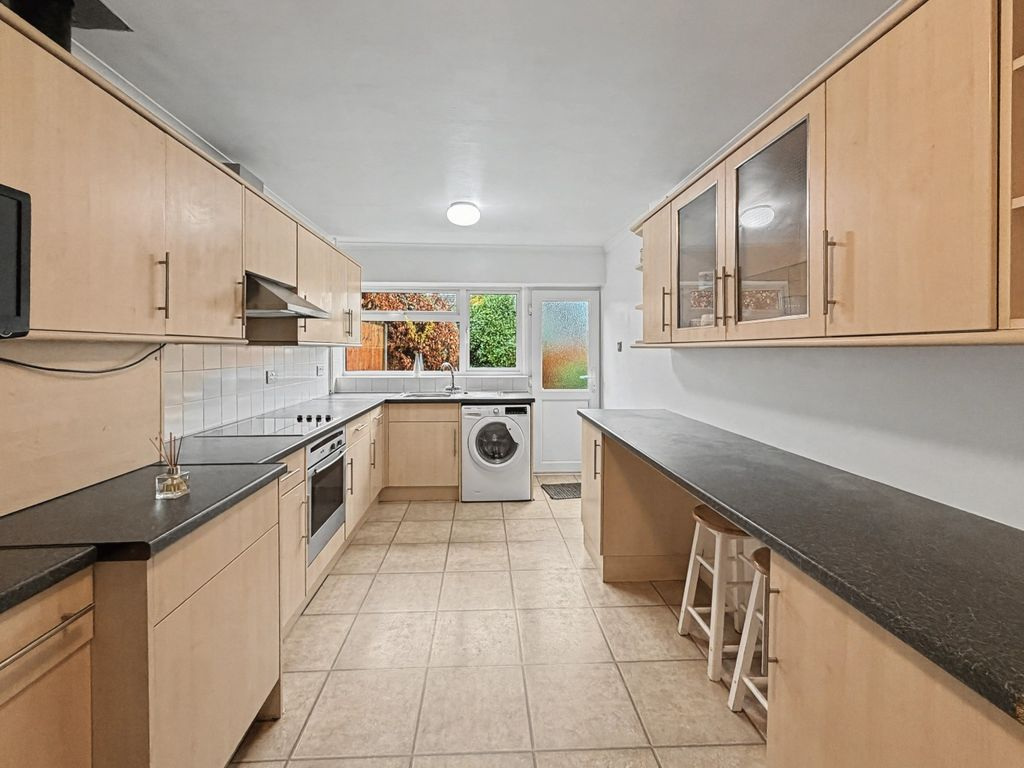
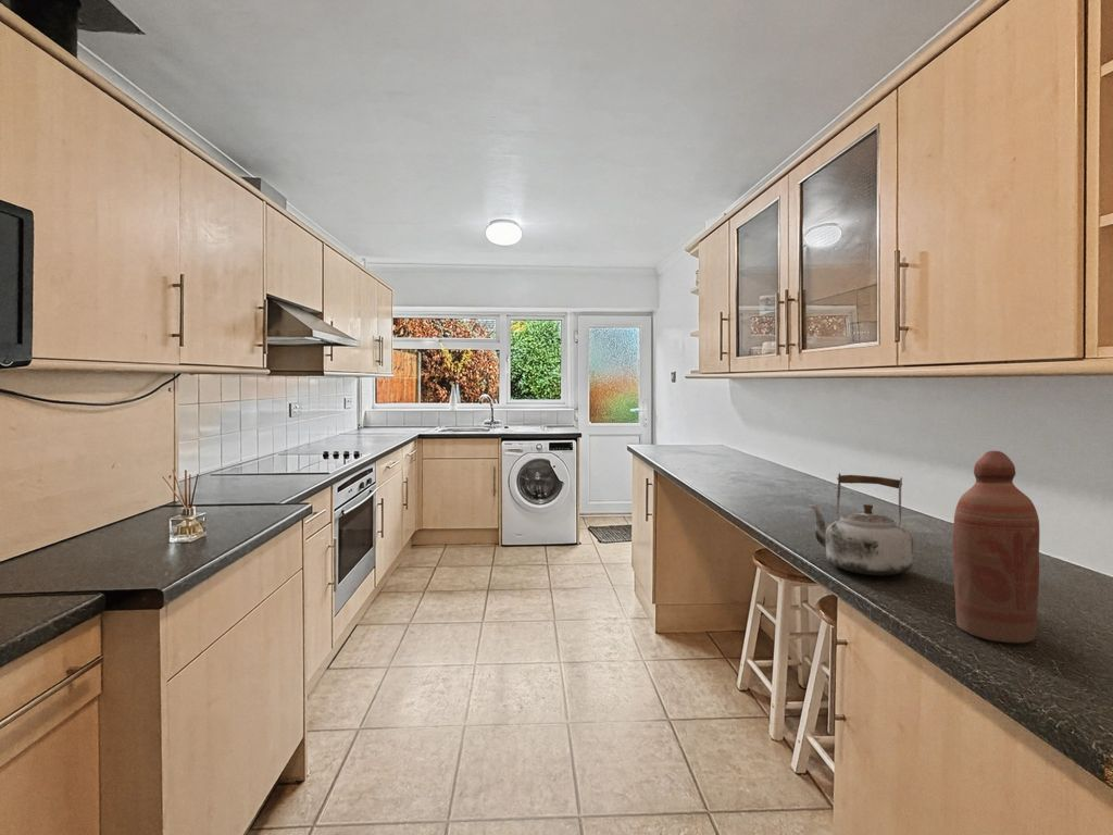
+ bottle [952,449,1040,644]
+ kettle [809,472,914,576]
